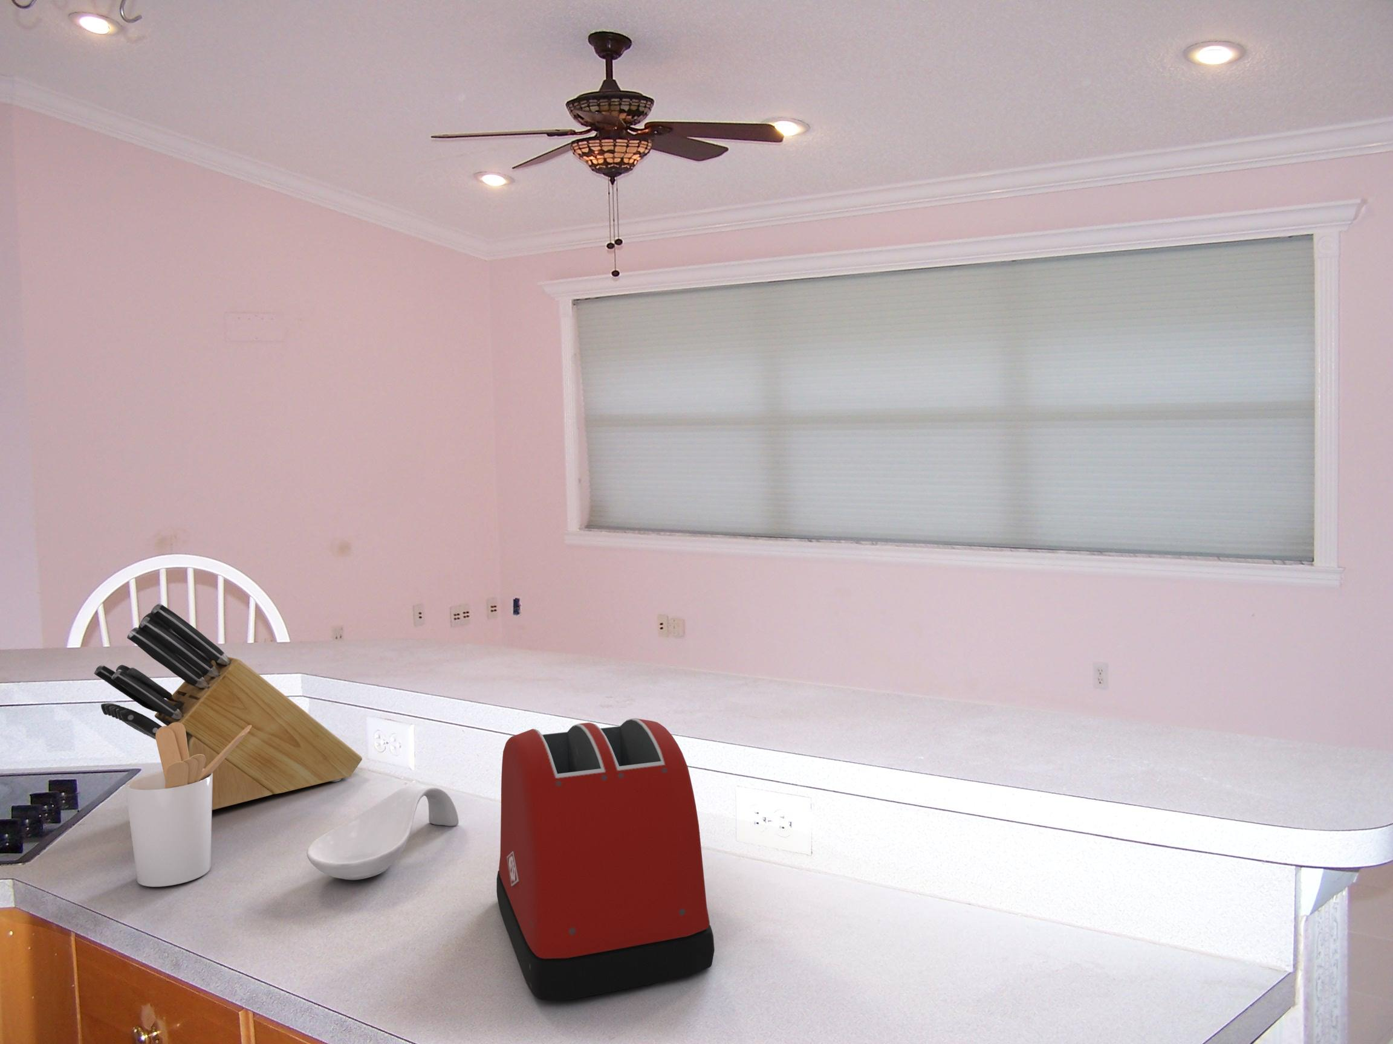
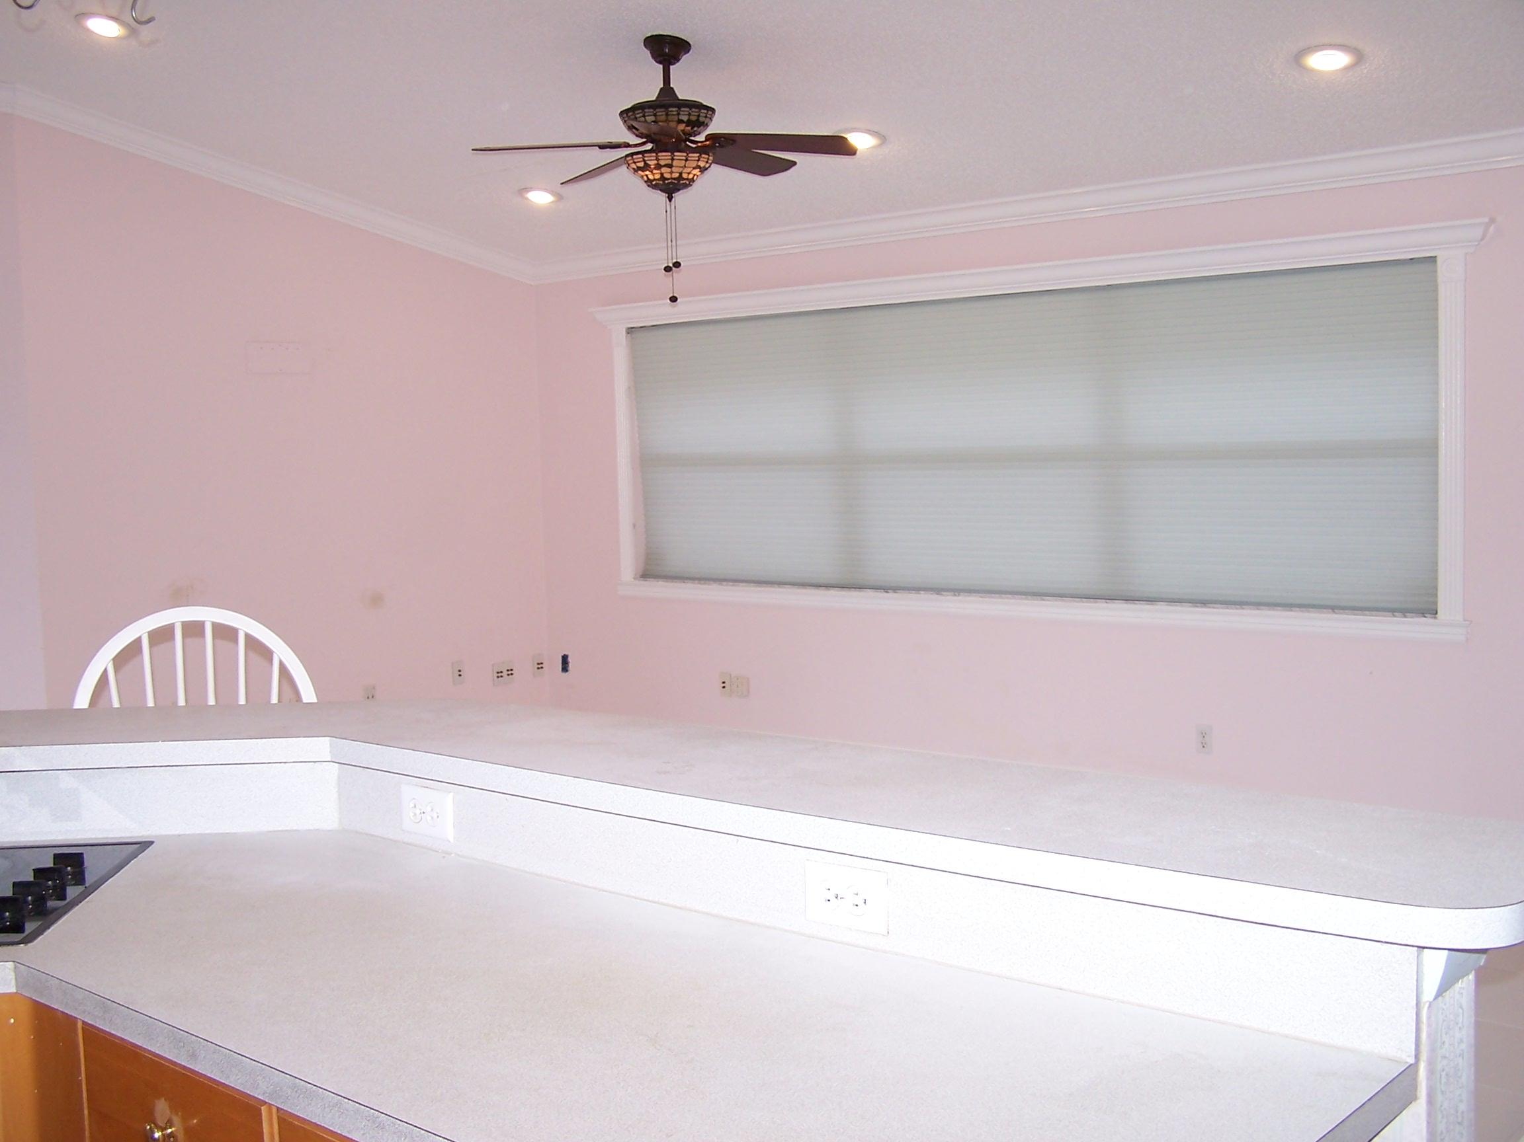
- utensil holder [125,722,251,887]
- toaster [496,717,715,1000]
- spoon rest [306,784,460,881]
- knife block [93,603,363,810]
